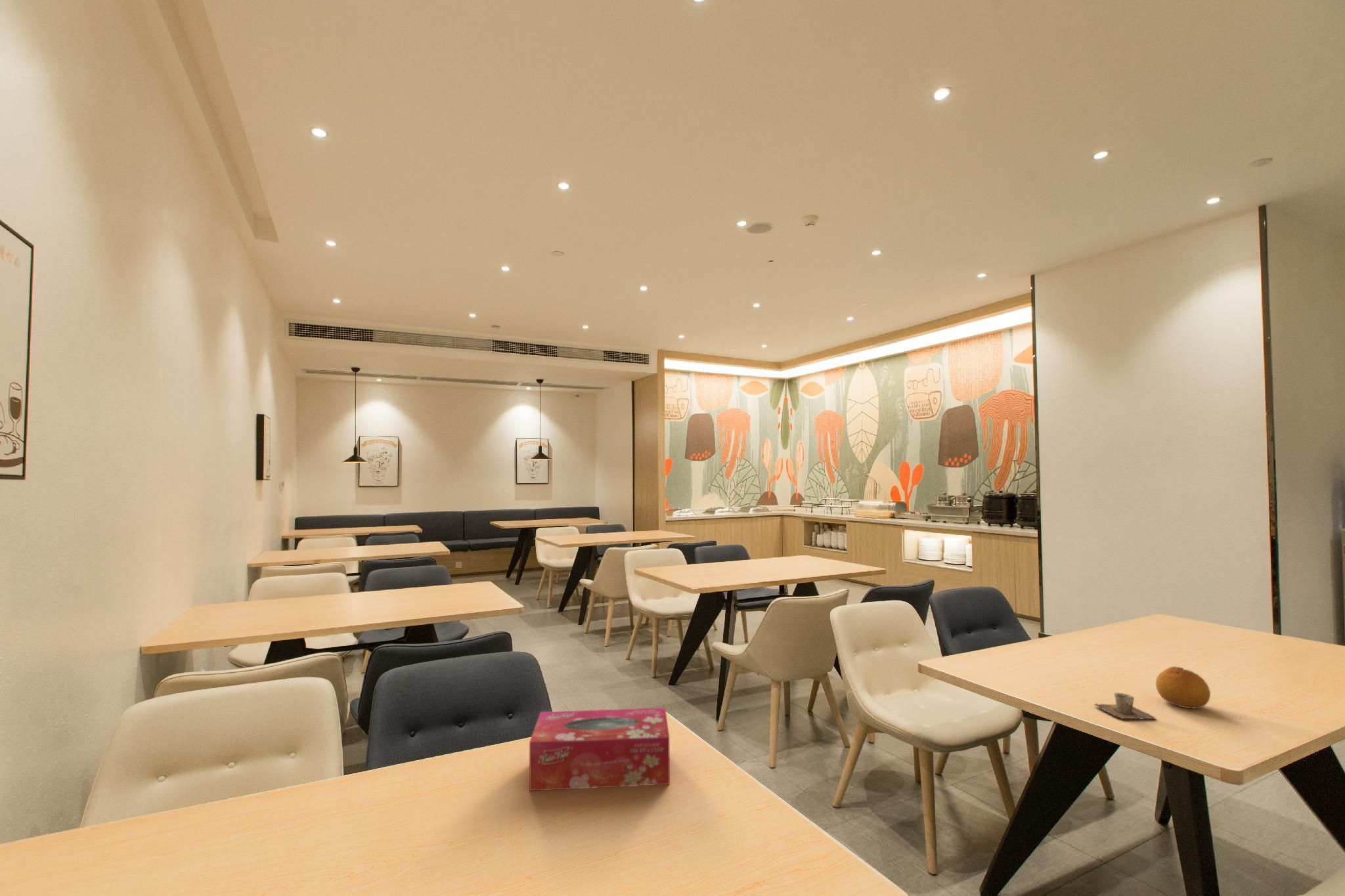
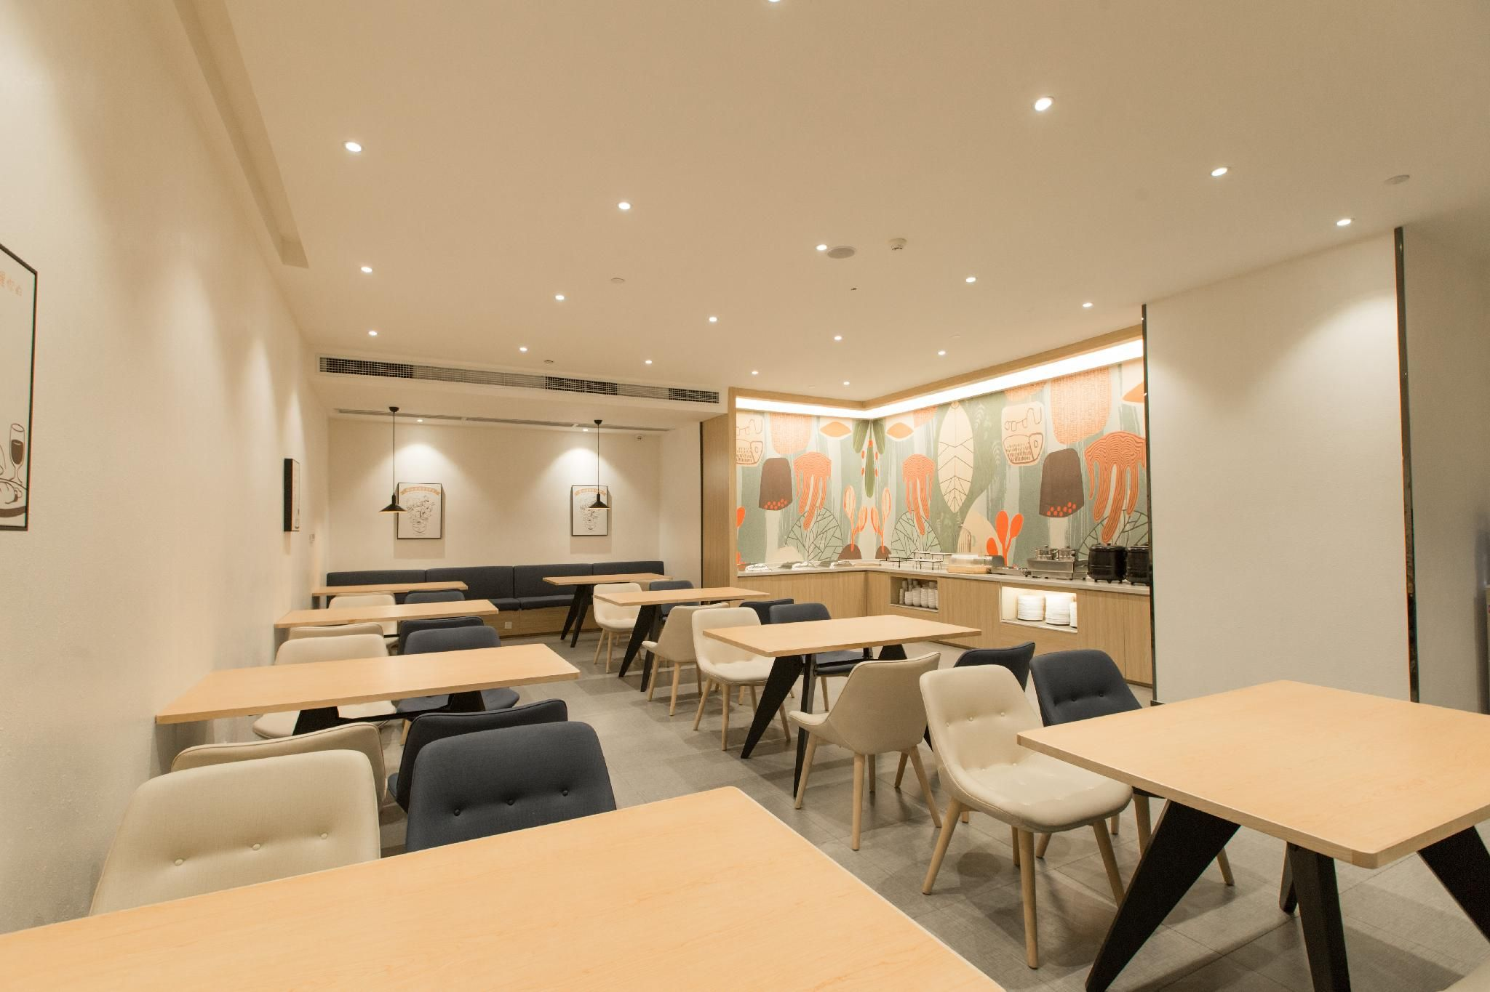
- cup [1093,692,1157,719]
- tissue box [529,707,671,792]
- fruit [1155,666,1211,709]
